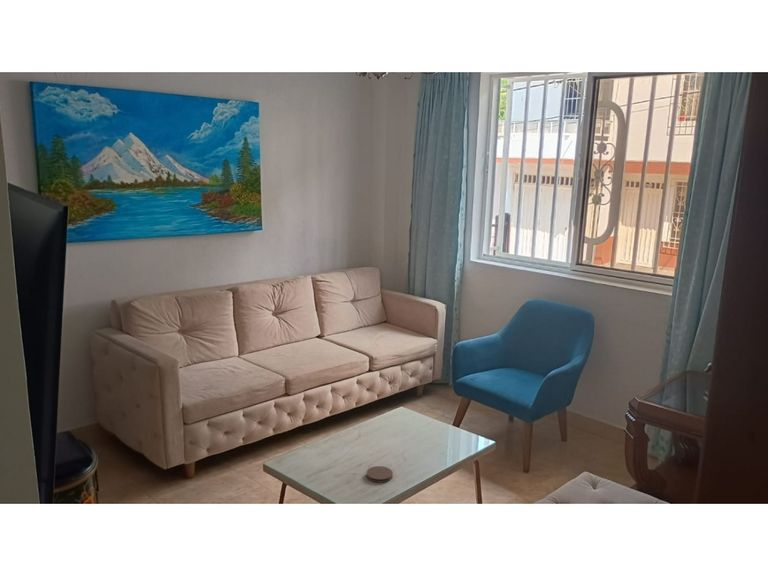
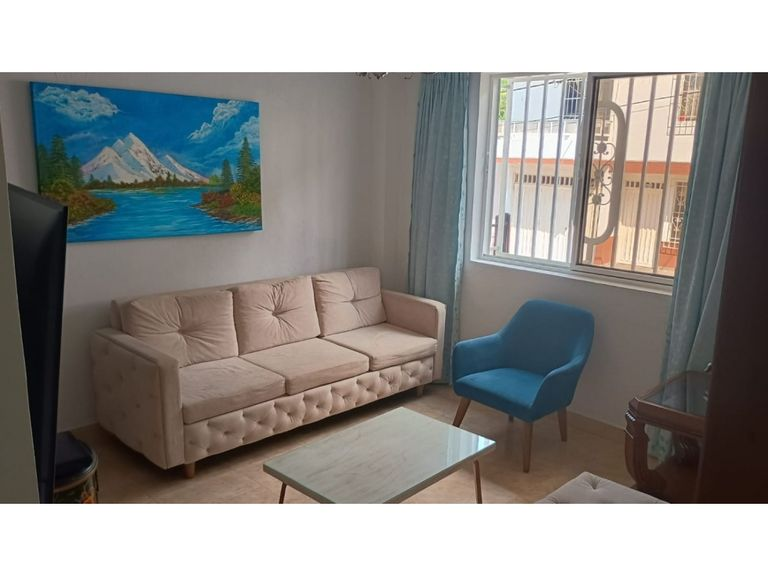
- coaster [365,465,394,484]
